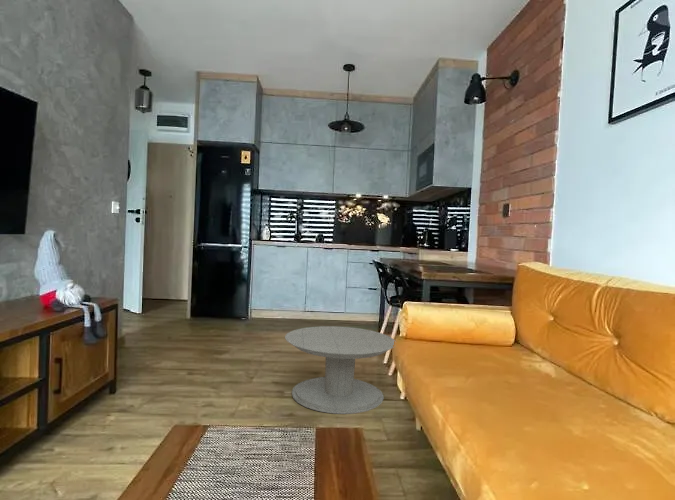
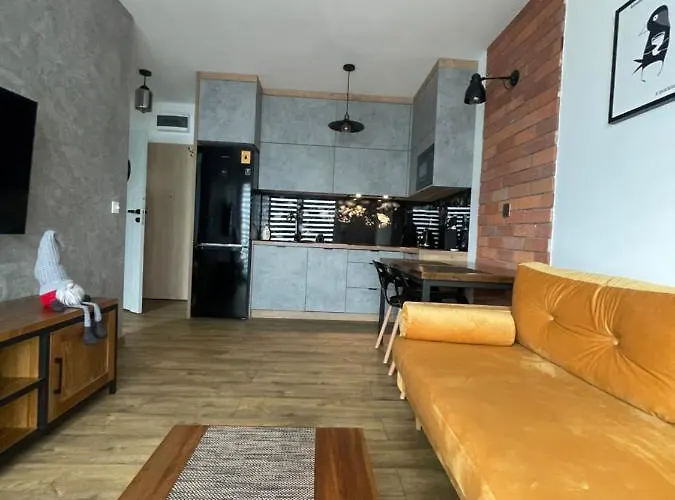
- side table [284,325,396,415]
